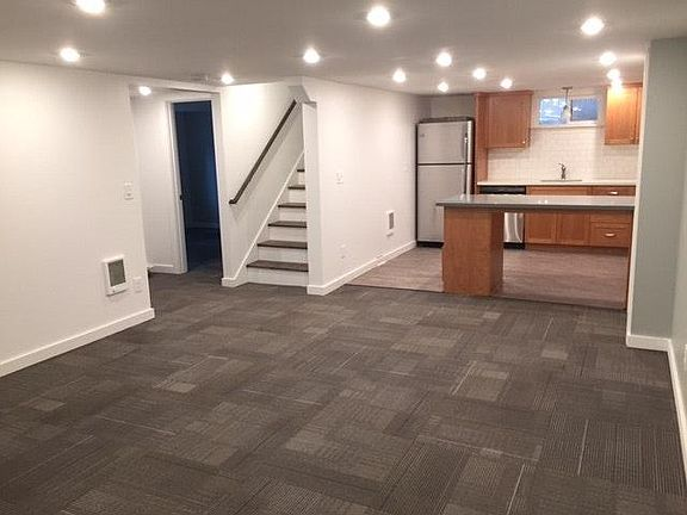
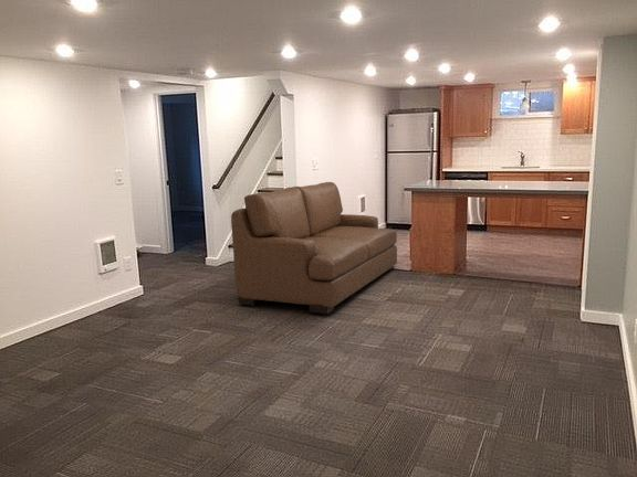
+ sofa [230,181,398,315]
